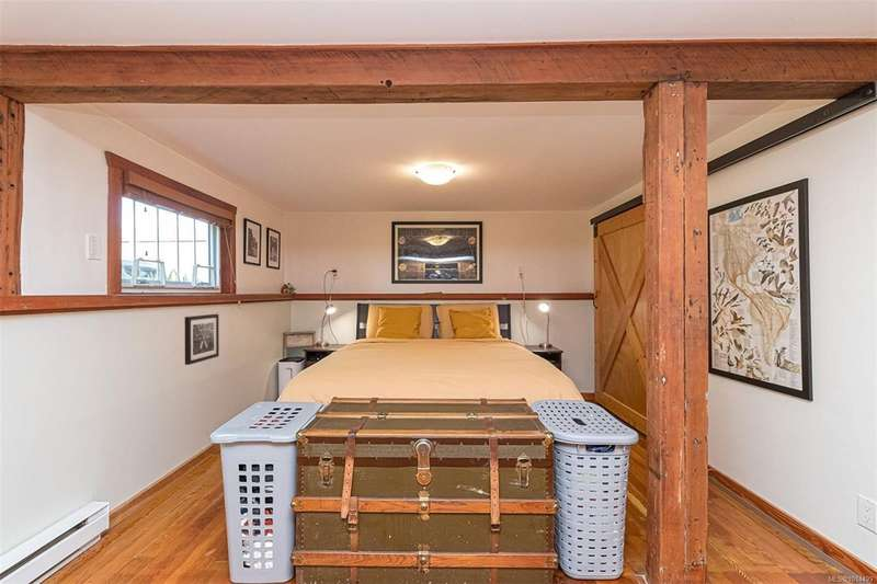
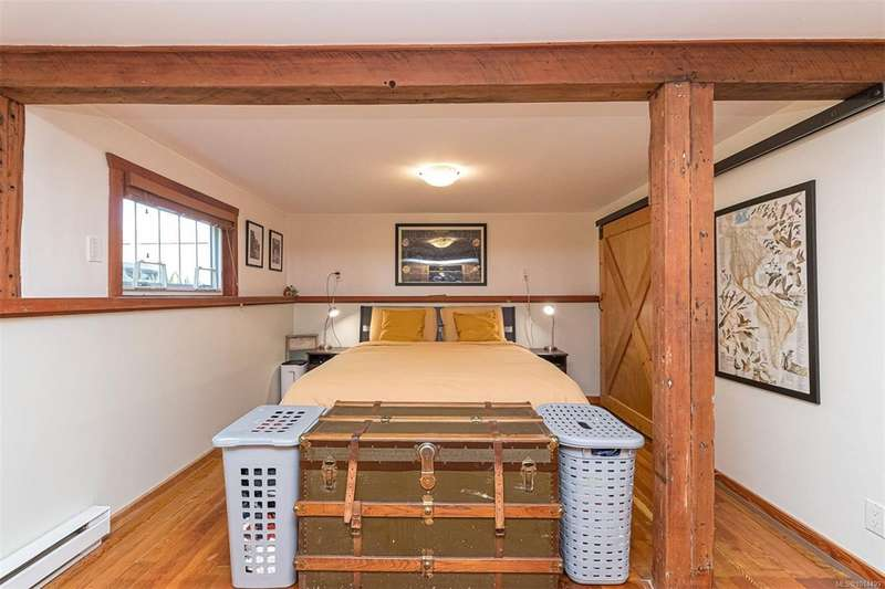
- wall art [184,313,220,366]
